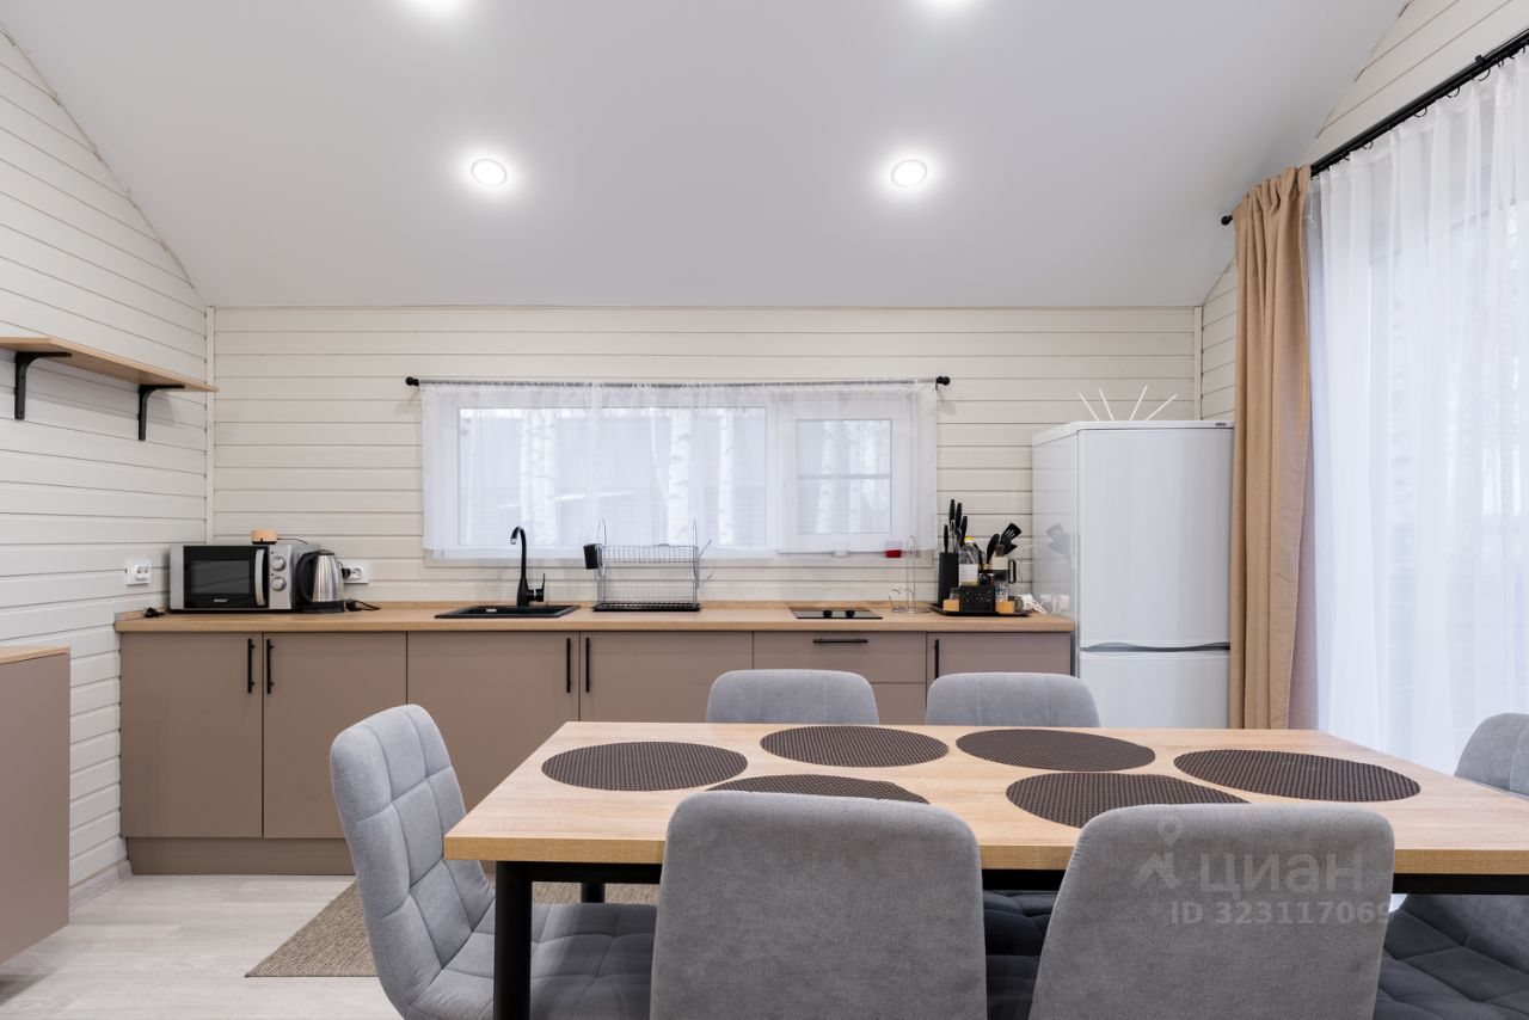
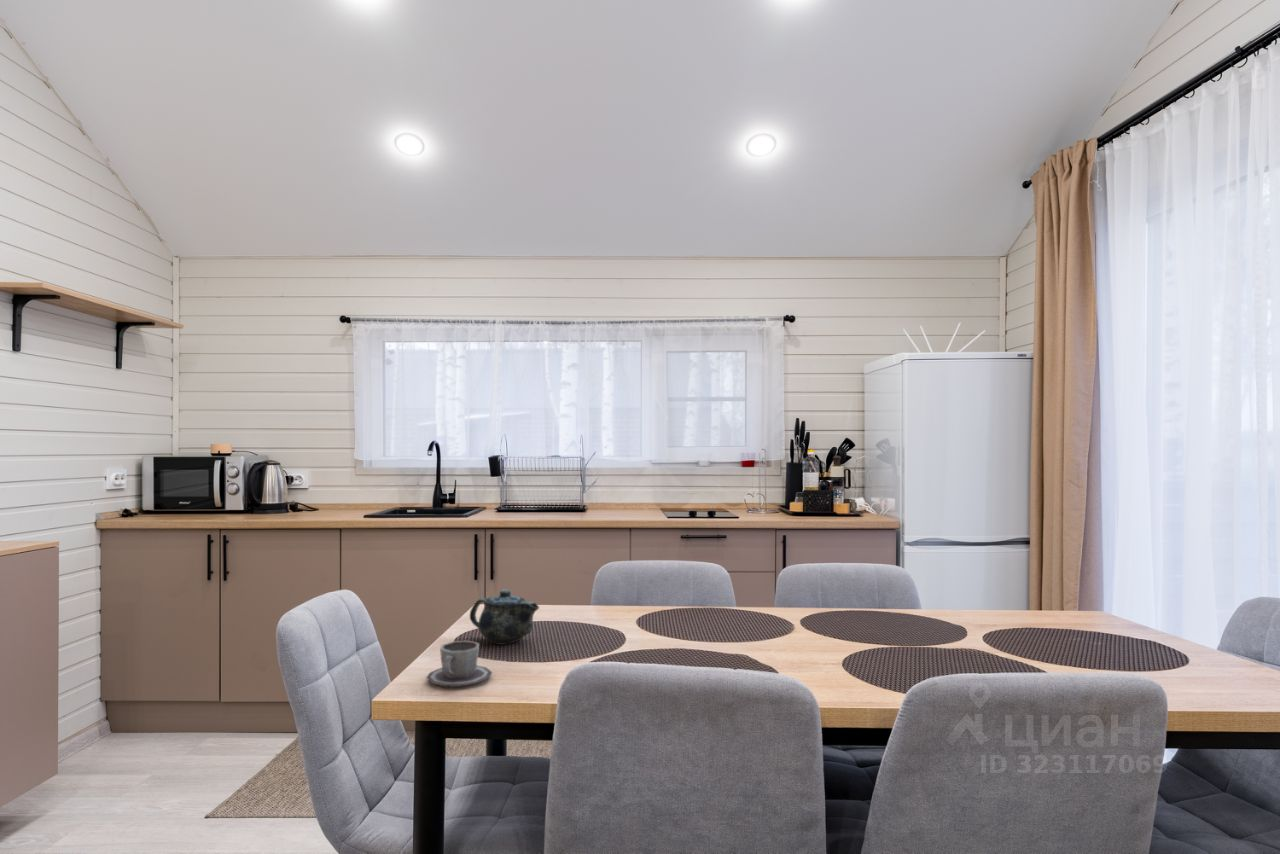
+ cup [425,640,493,688]
+ chinaware [469,588,540,646]
